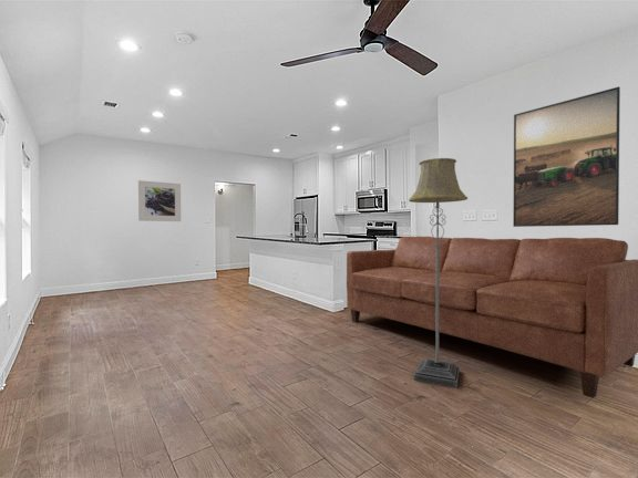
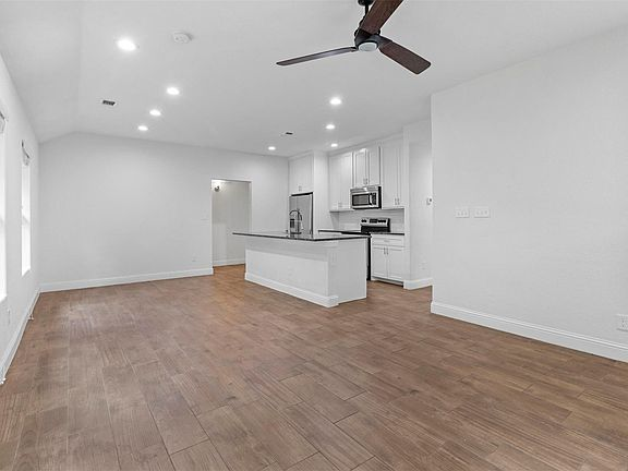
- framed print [137,179,182,222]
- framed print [512,85,621,228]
- sofa [346,236,638,399]
- floor lamp [408,157,469,388]
